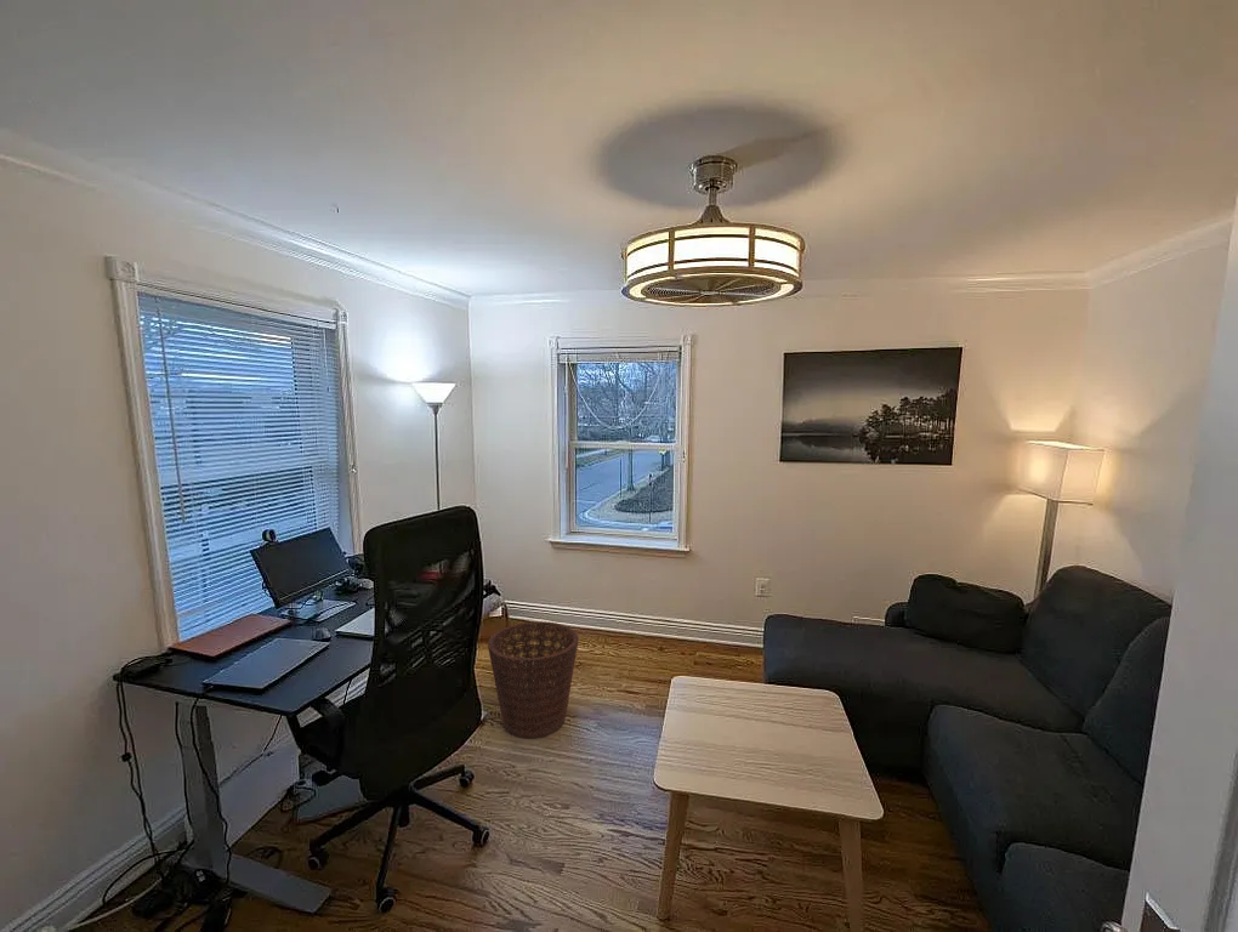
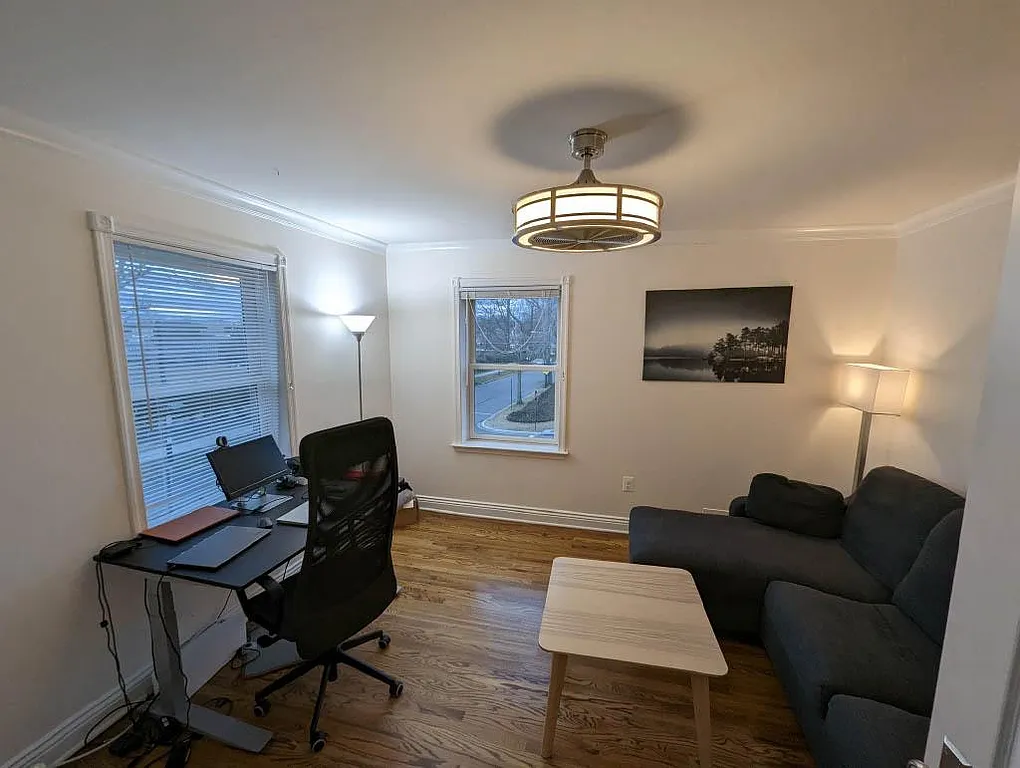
- basket [487,620,579,739]
